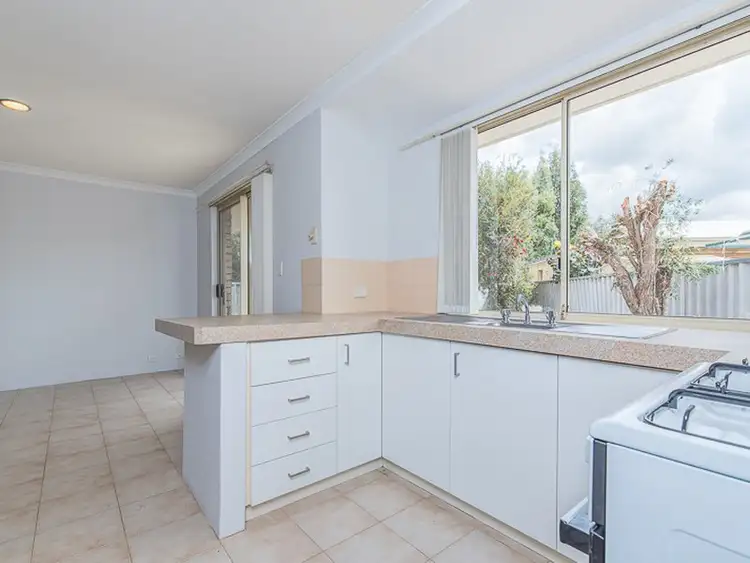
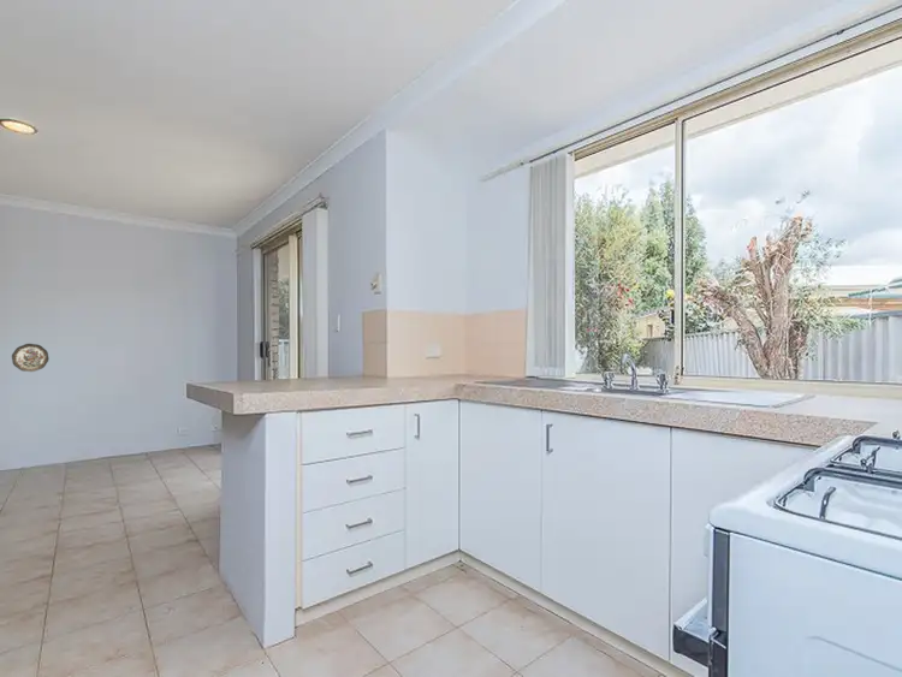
+ decorative plate [11,343,49,373]
